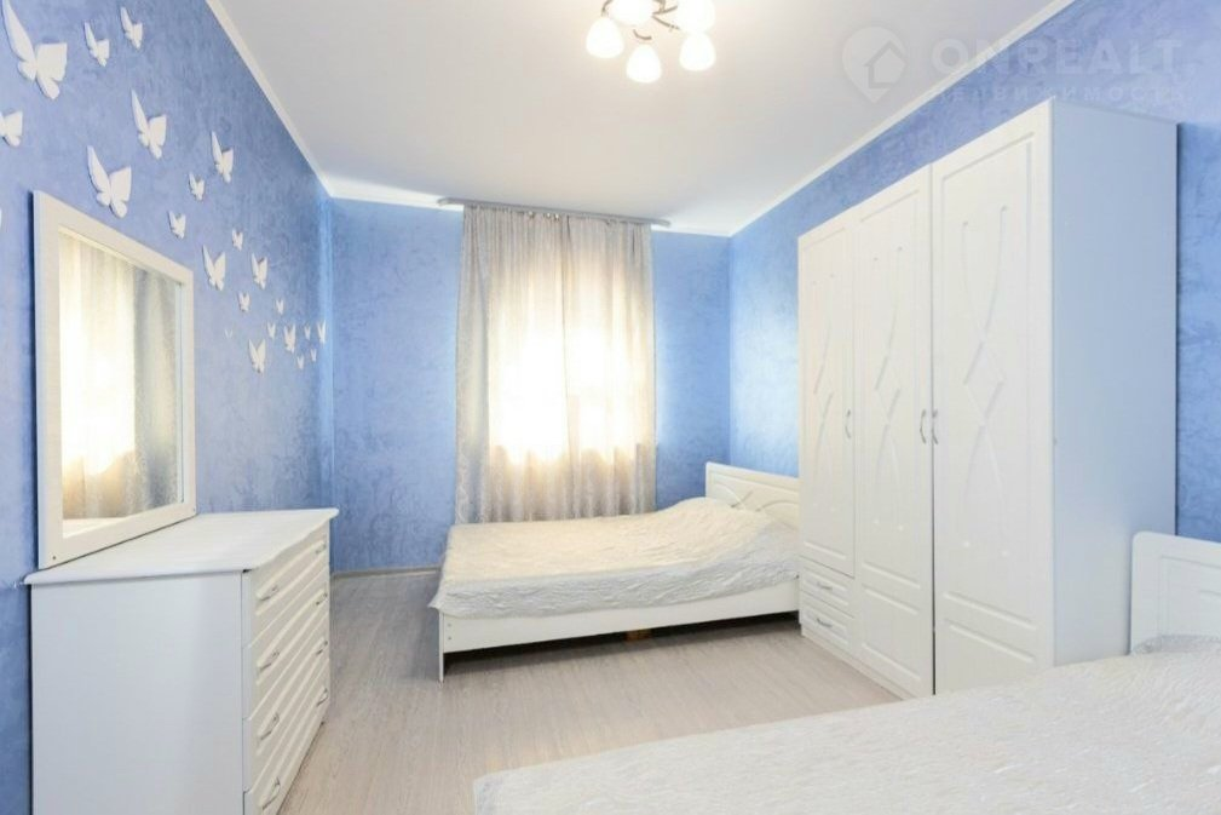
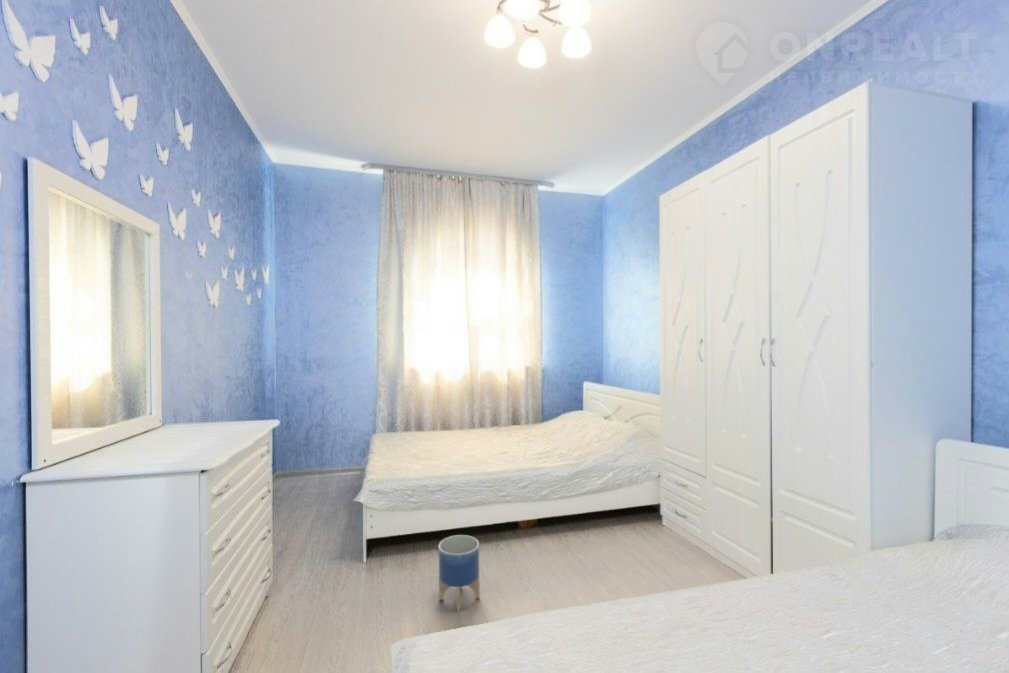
+ planter [438,534,481,613]
